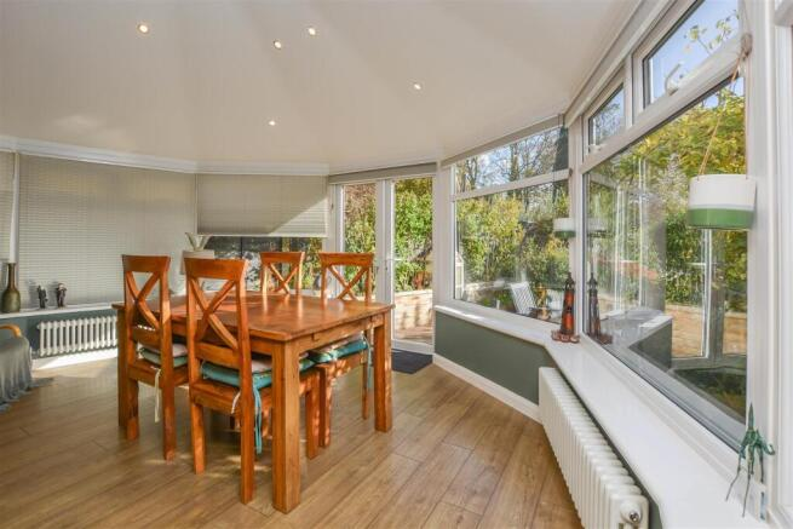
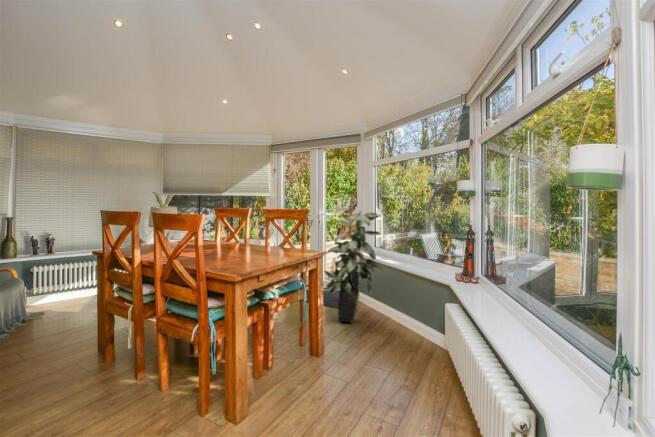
+ indoor plant [323,206,384,324]
